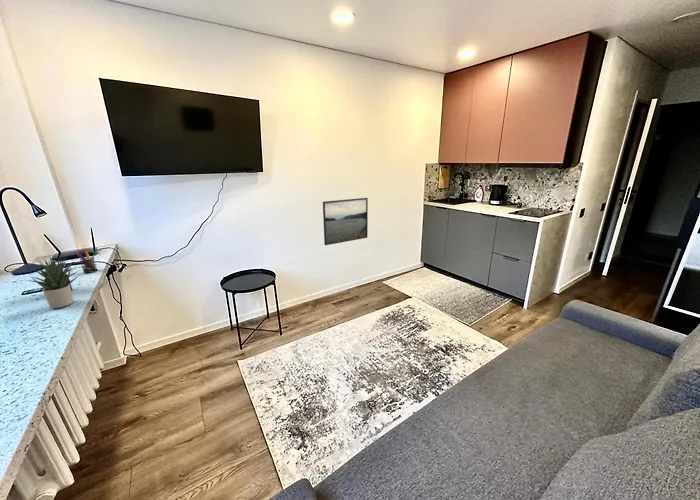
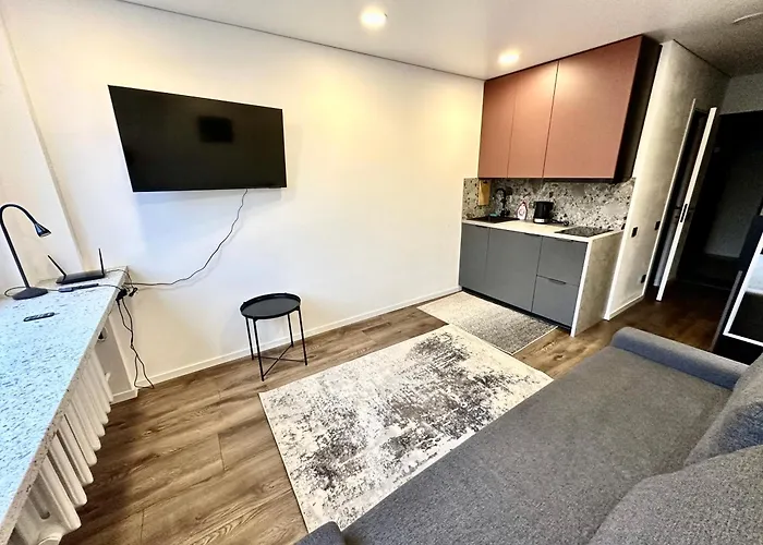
- pen holder [76,249,99,274]
- succulent plant [25,255,81,309]
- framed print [322,197,369,246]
